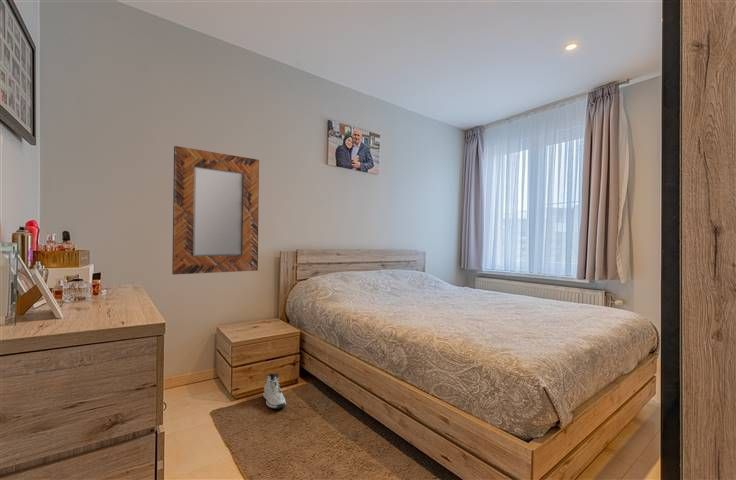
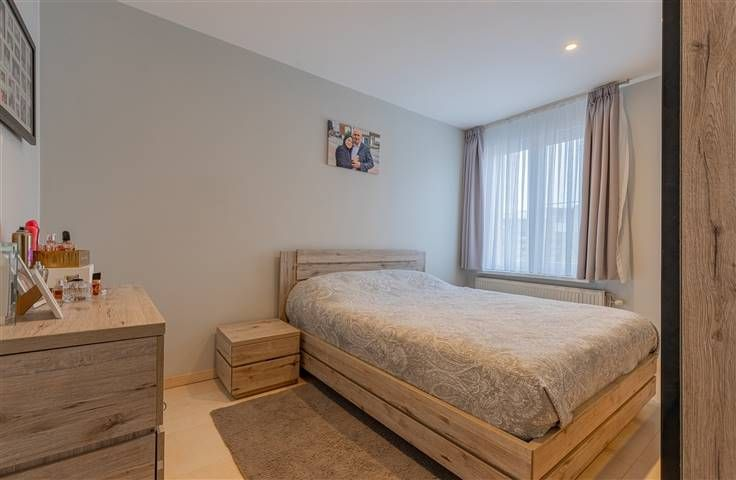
- home mirror [171,145,260,275]
- sneaker [262,372,287,410]
